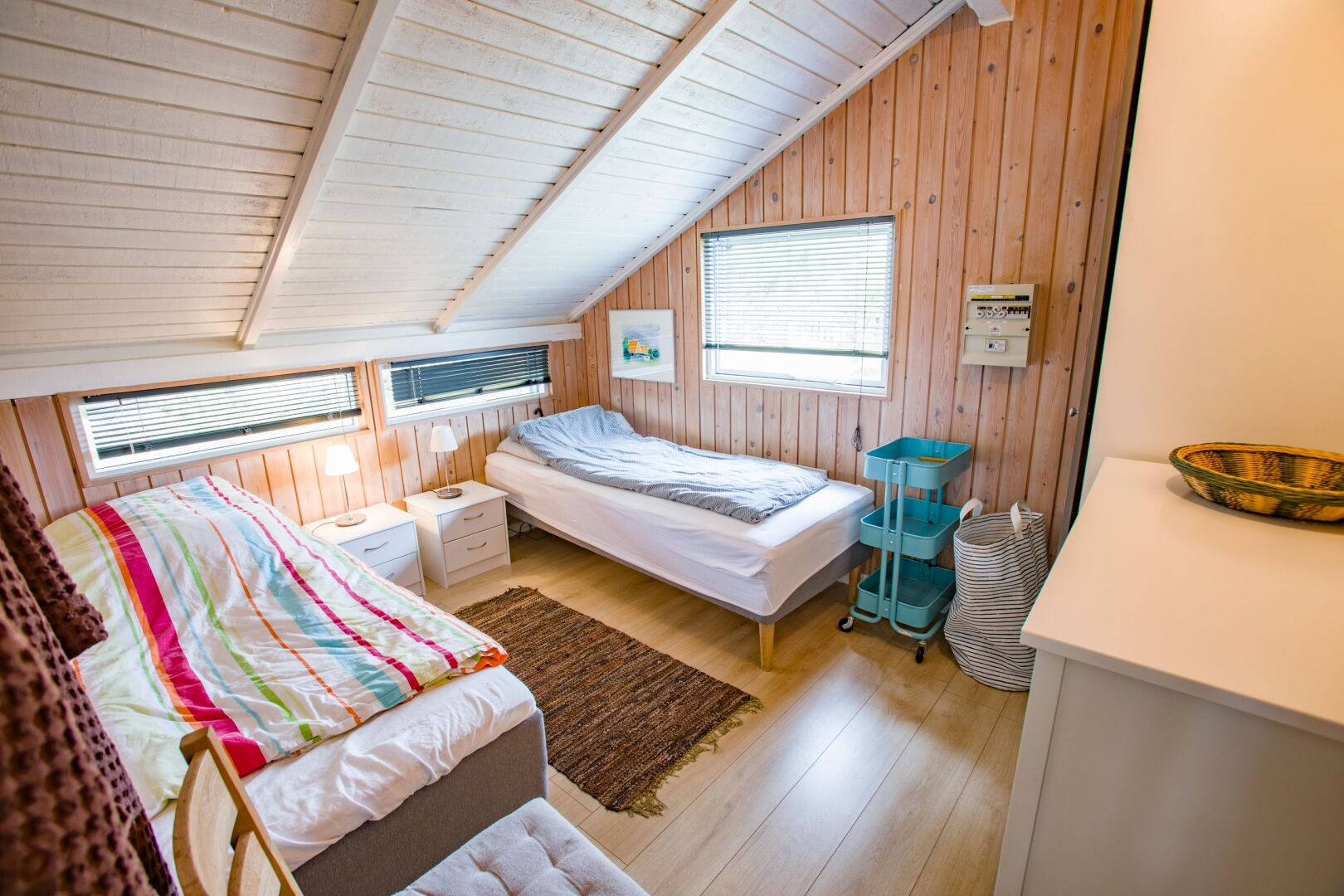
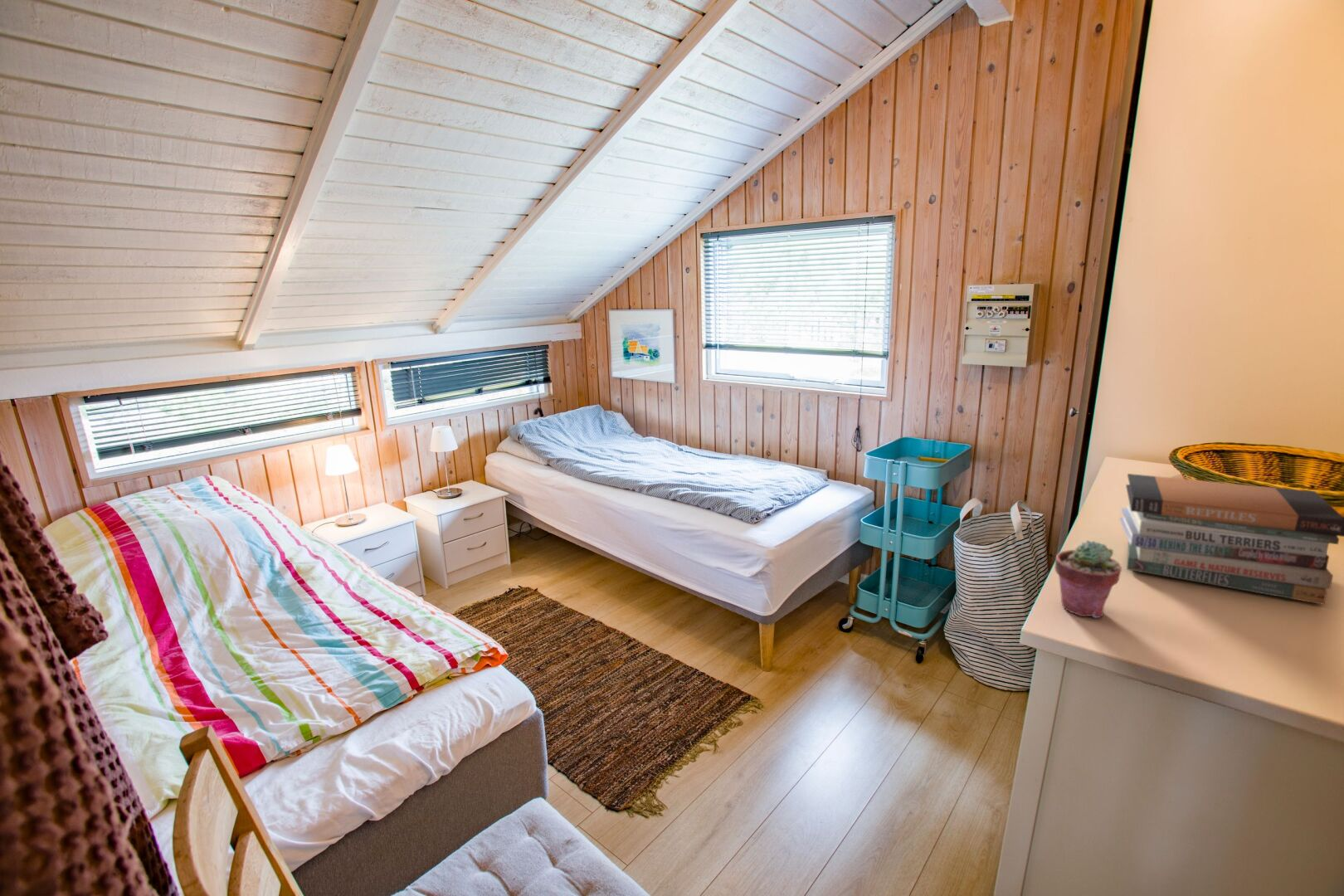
+ potted succulent [1054,540,1122,619]
+ book stack [1118,473,1344,606]
